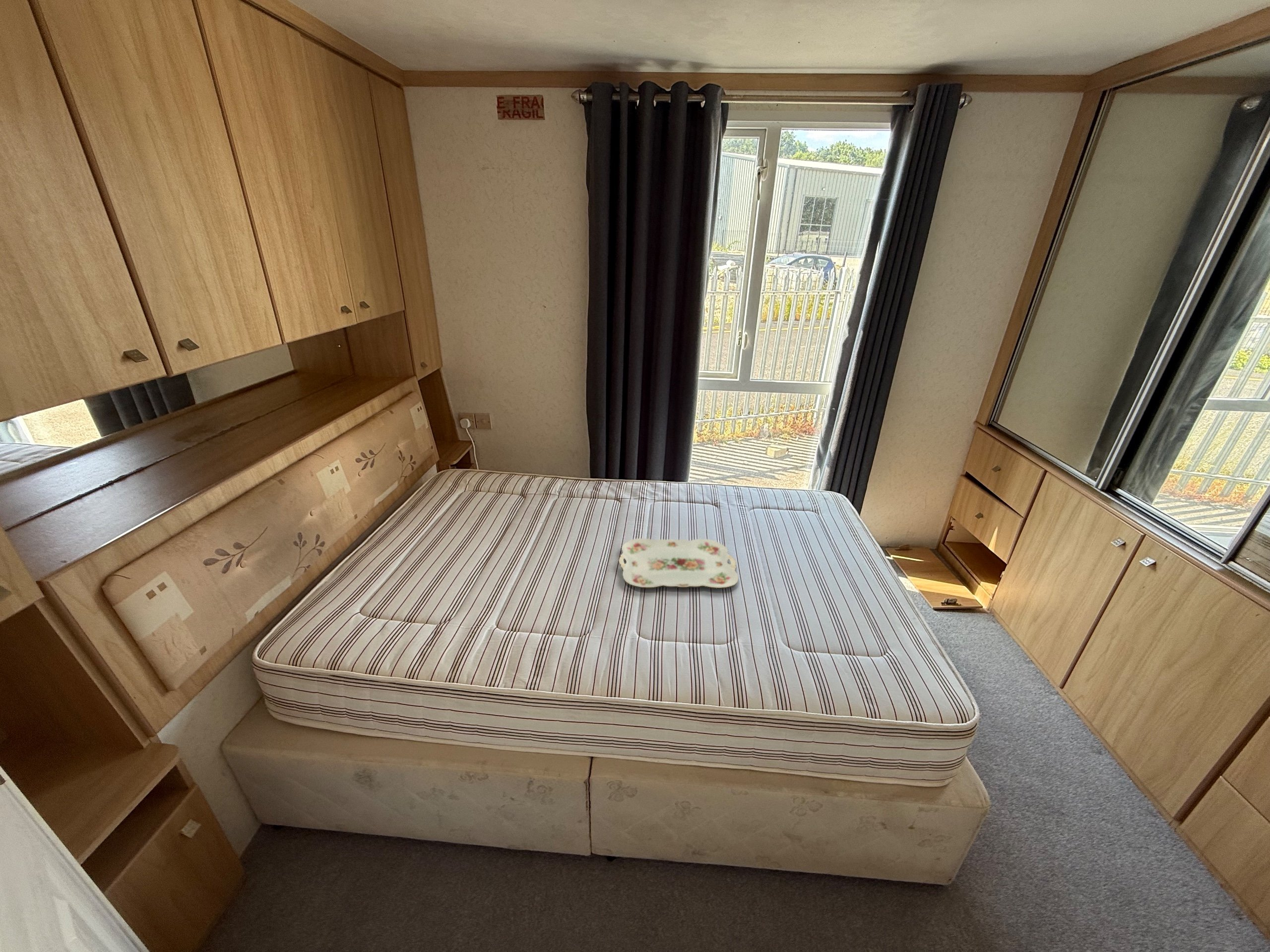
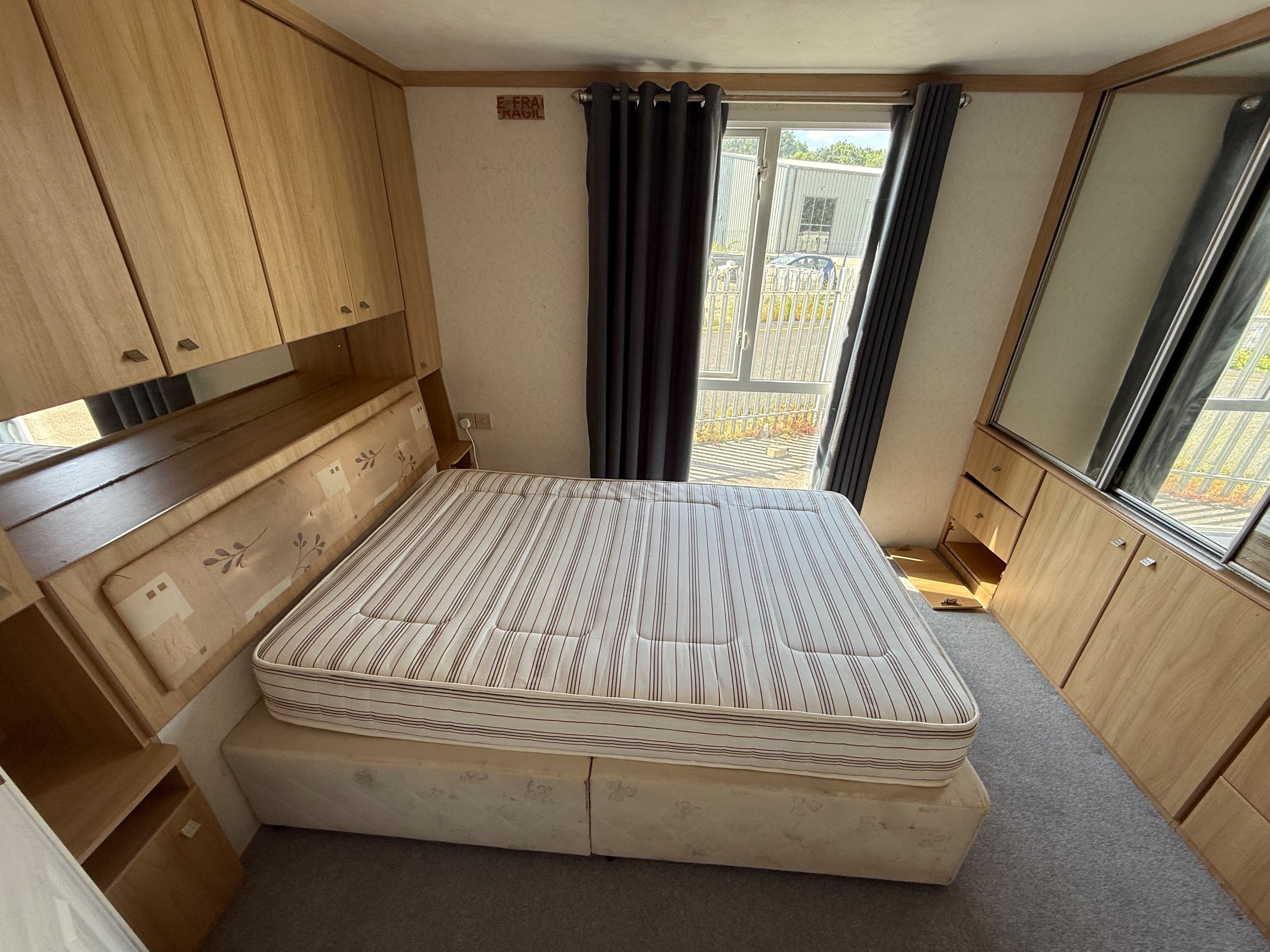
- serving tray [618,538,739,589]
